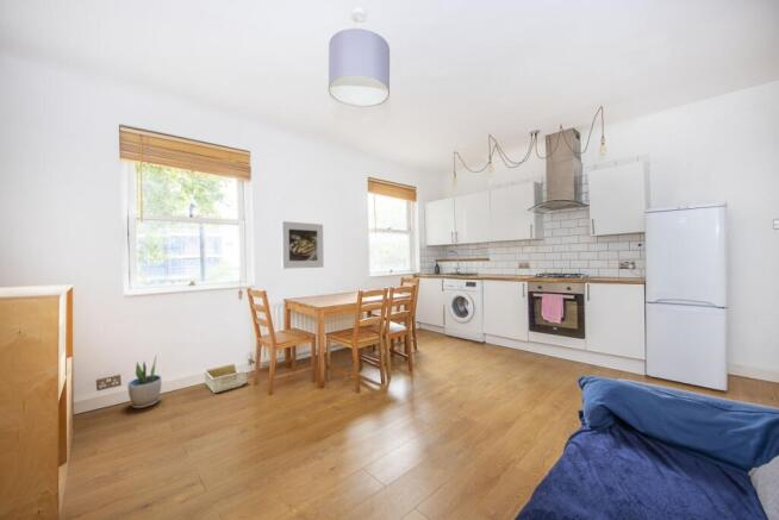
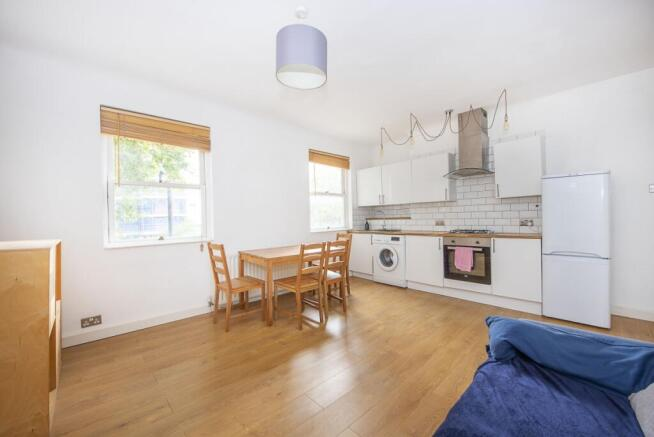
- potted plant [126,352,162,409]
- storage bin [202,363,248,394]
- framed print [280,220,325,270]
